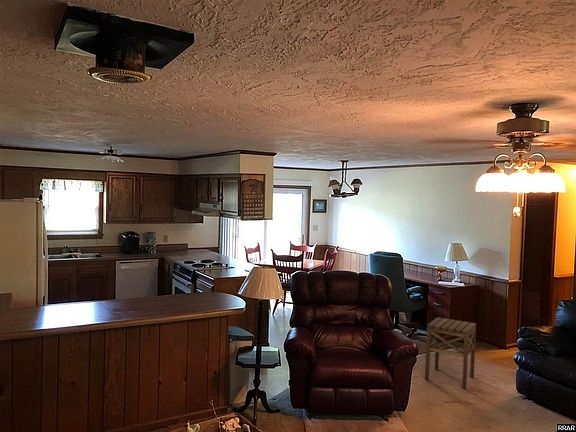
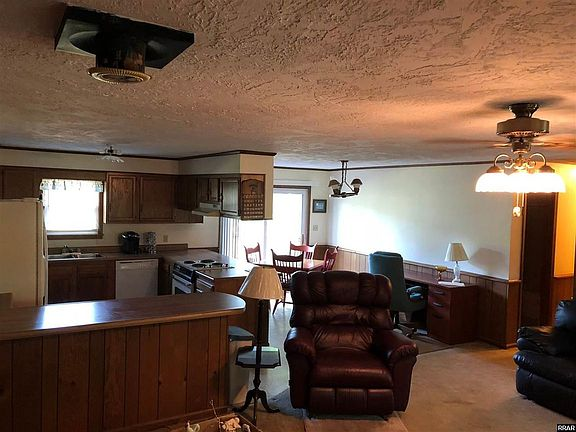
- side table [424,316,477,390]
